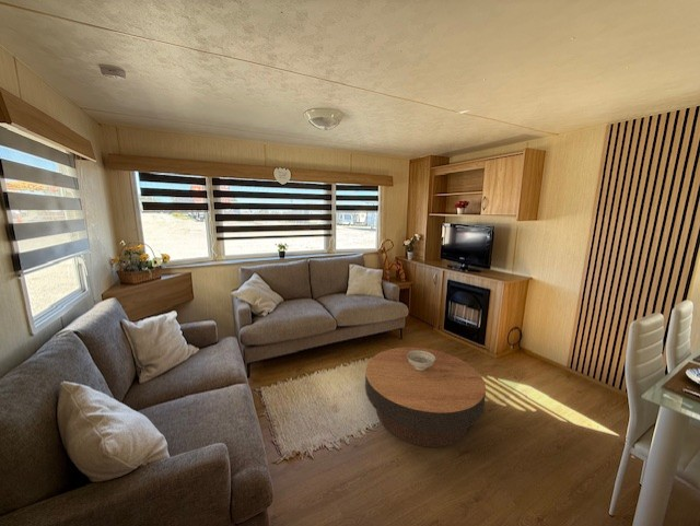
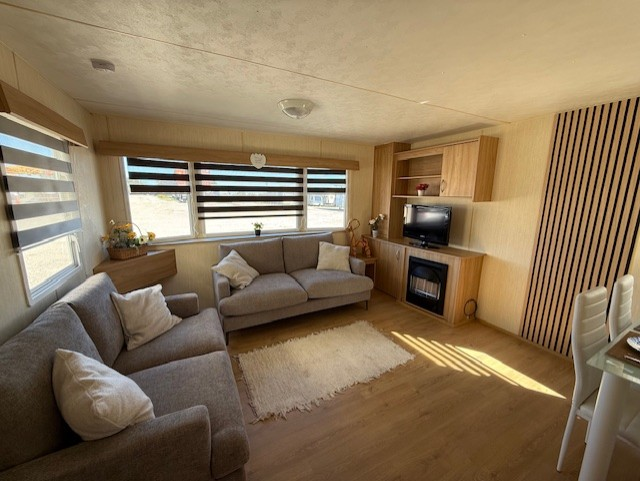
- decorative bowl [407,350,435,371]
- coffee table [364,346,487,448]
